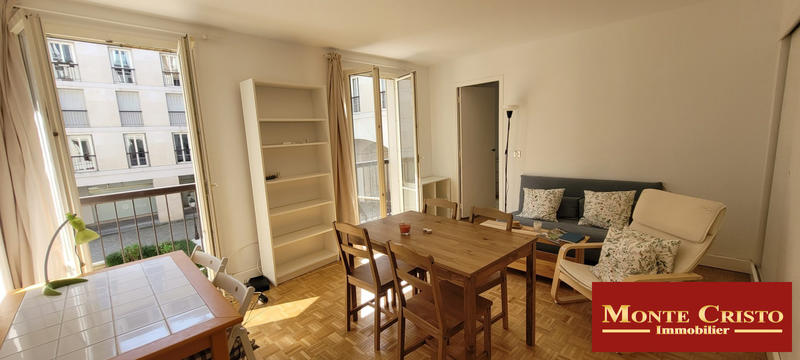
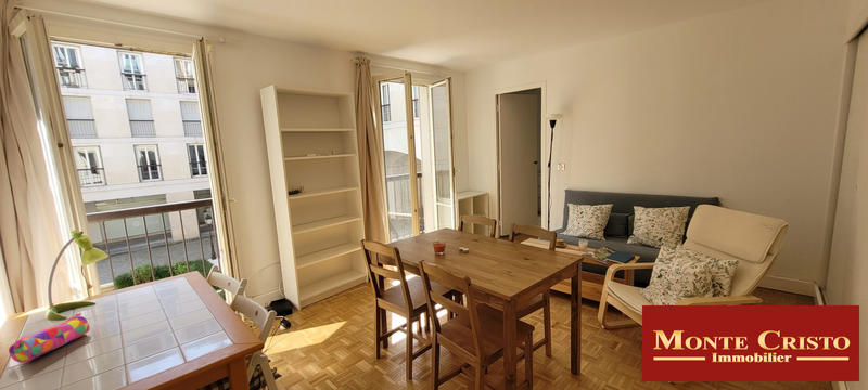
+ pencil case [8,312,91,364]
